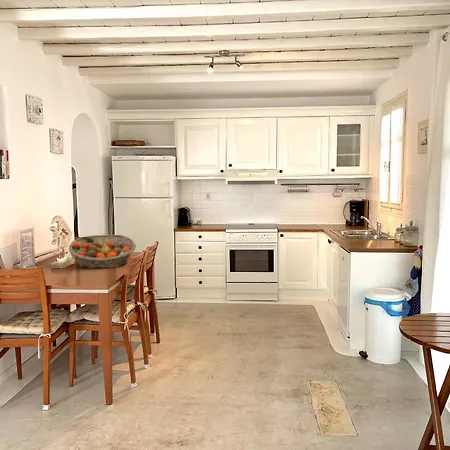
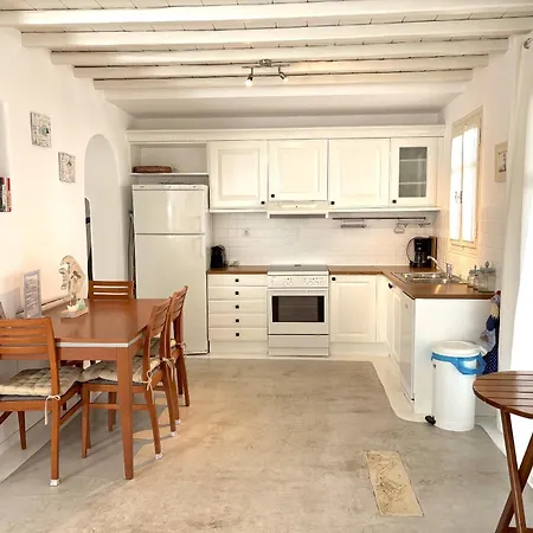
- fruit basket [68,234,137,269]
